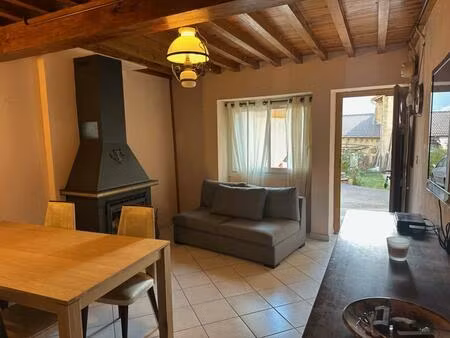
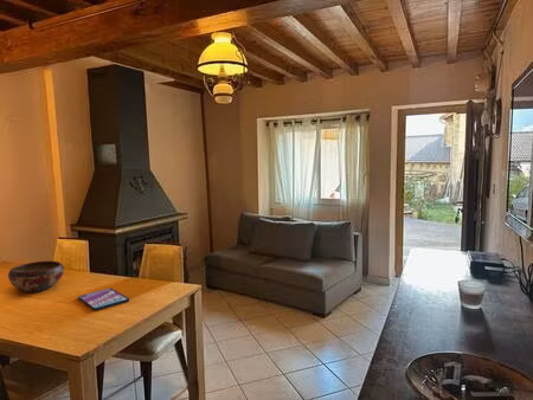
+ video game case [77,288,130,311]
+ decorative bowl [7,260,65,293]
